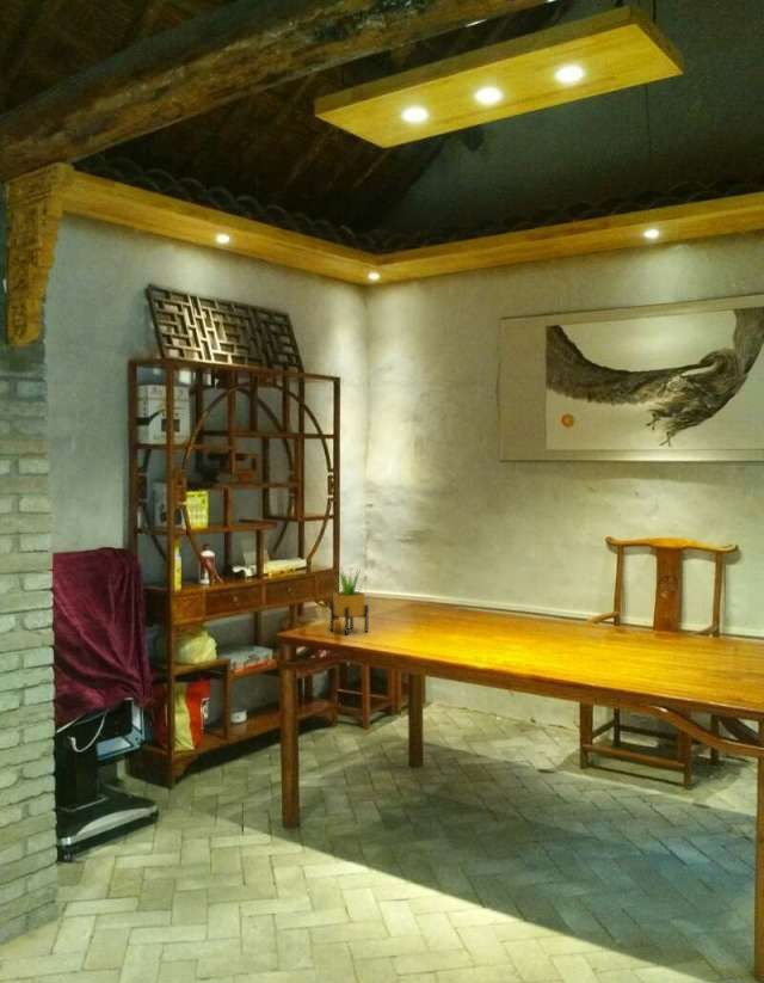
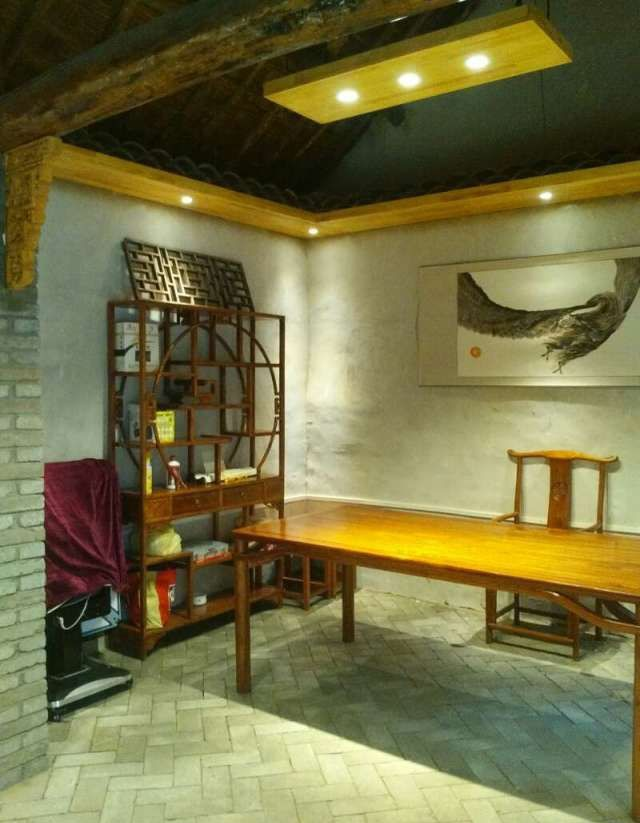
- potted plant [329,565,370,637]
